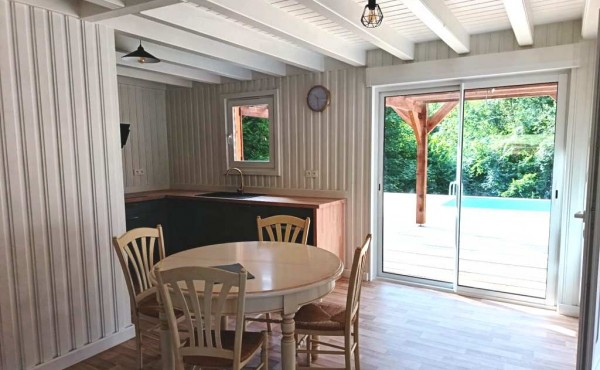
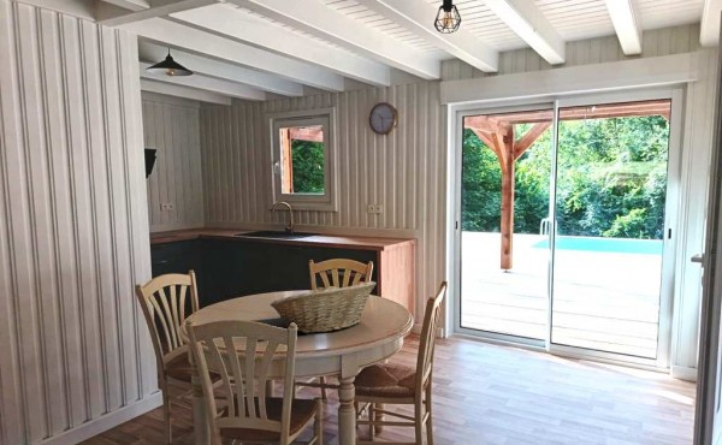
+ fruit basket [270,280,377,334]
